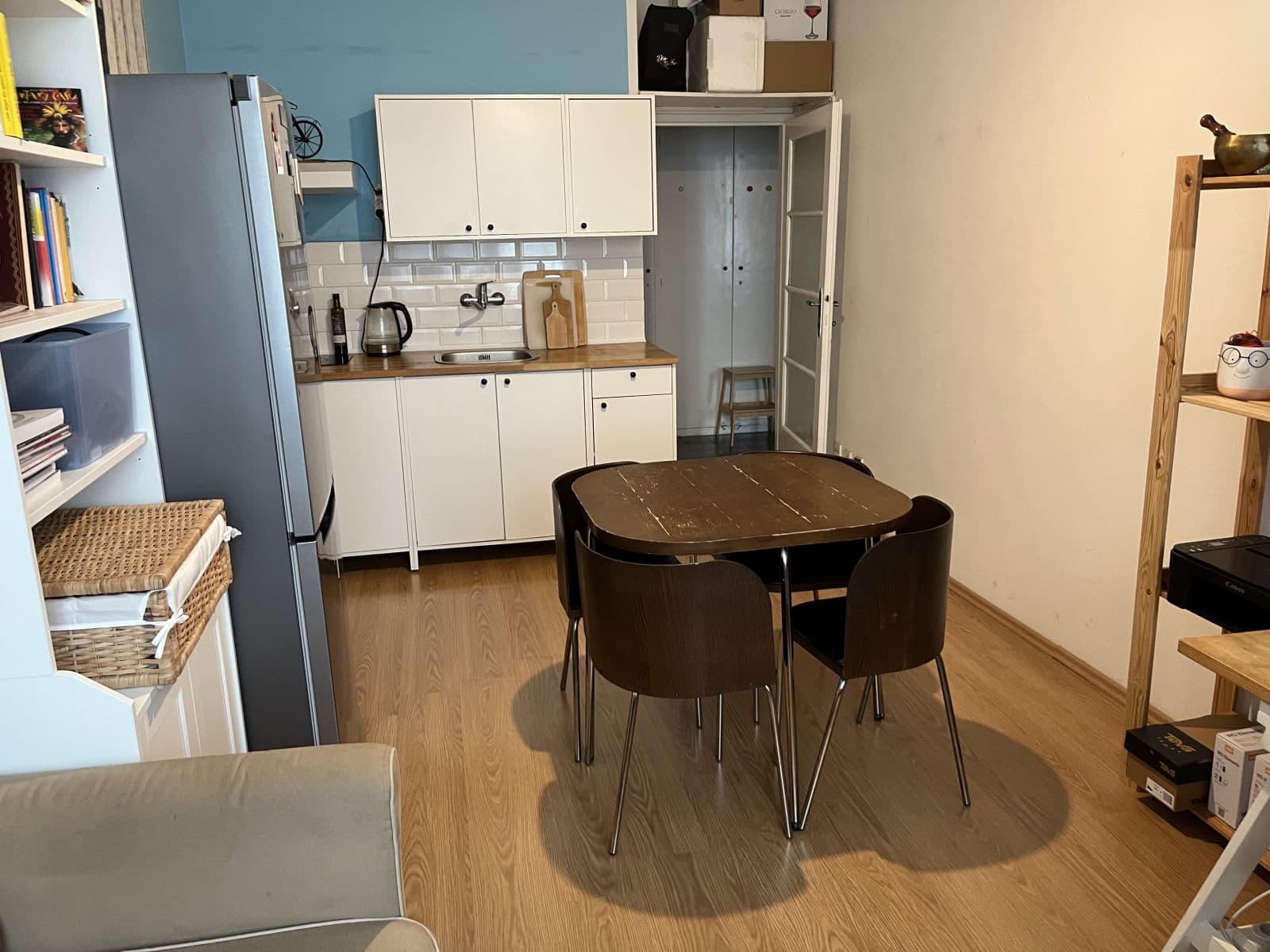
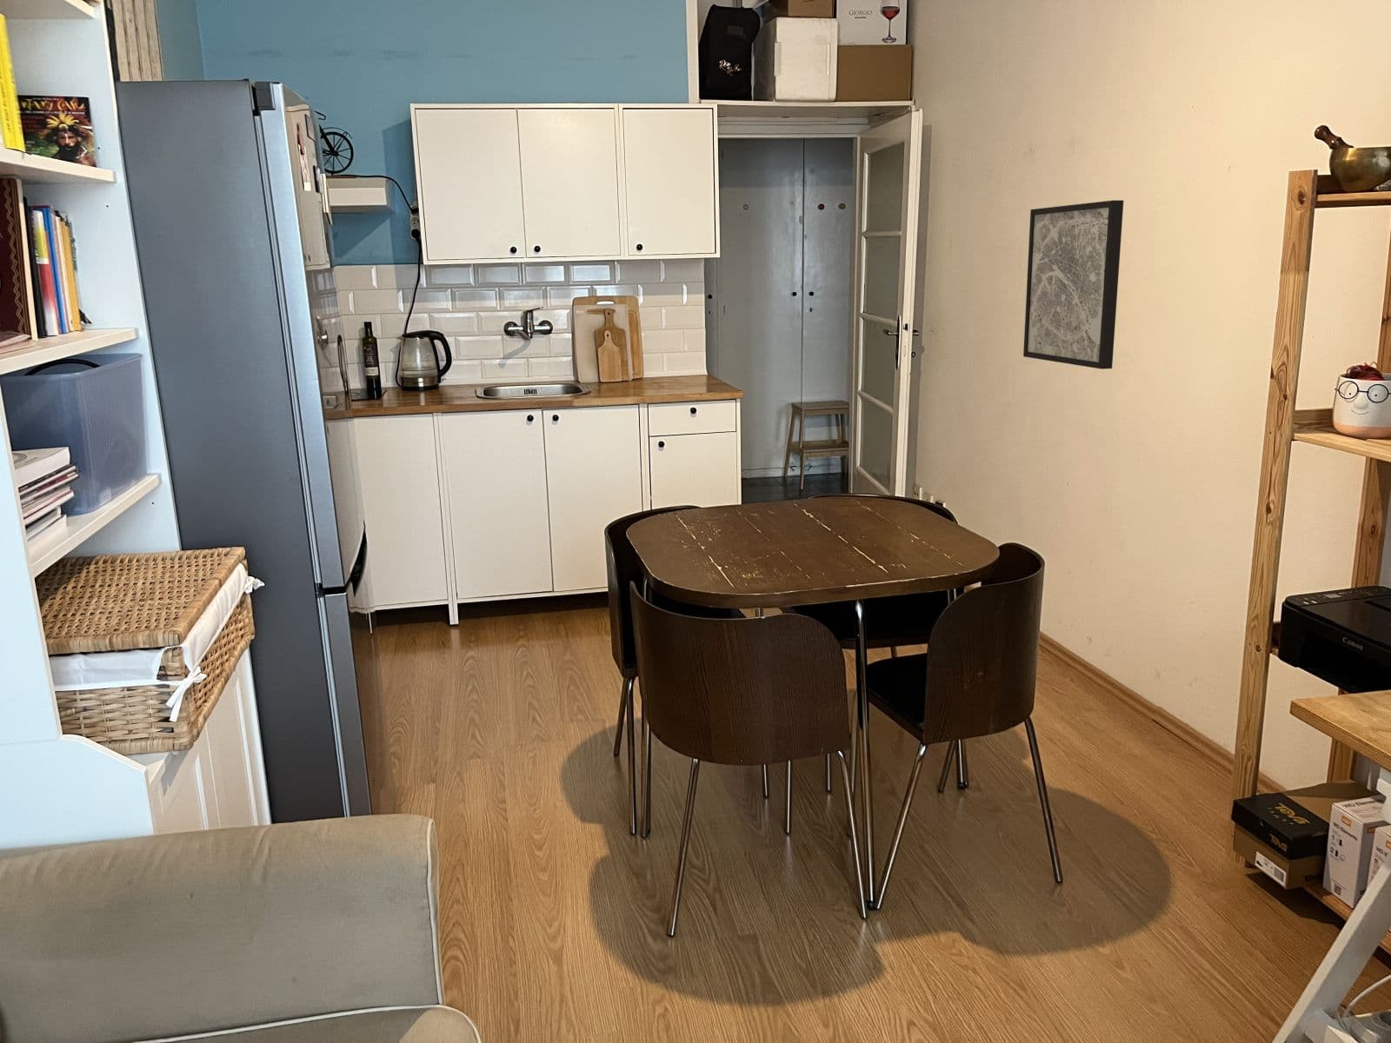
+ wall art [1022,199,1124,370]
